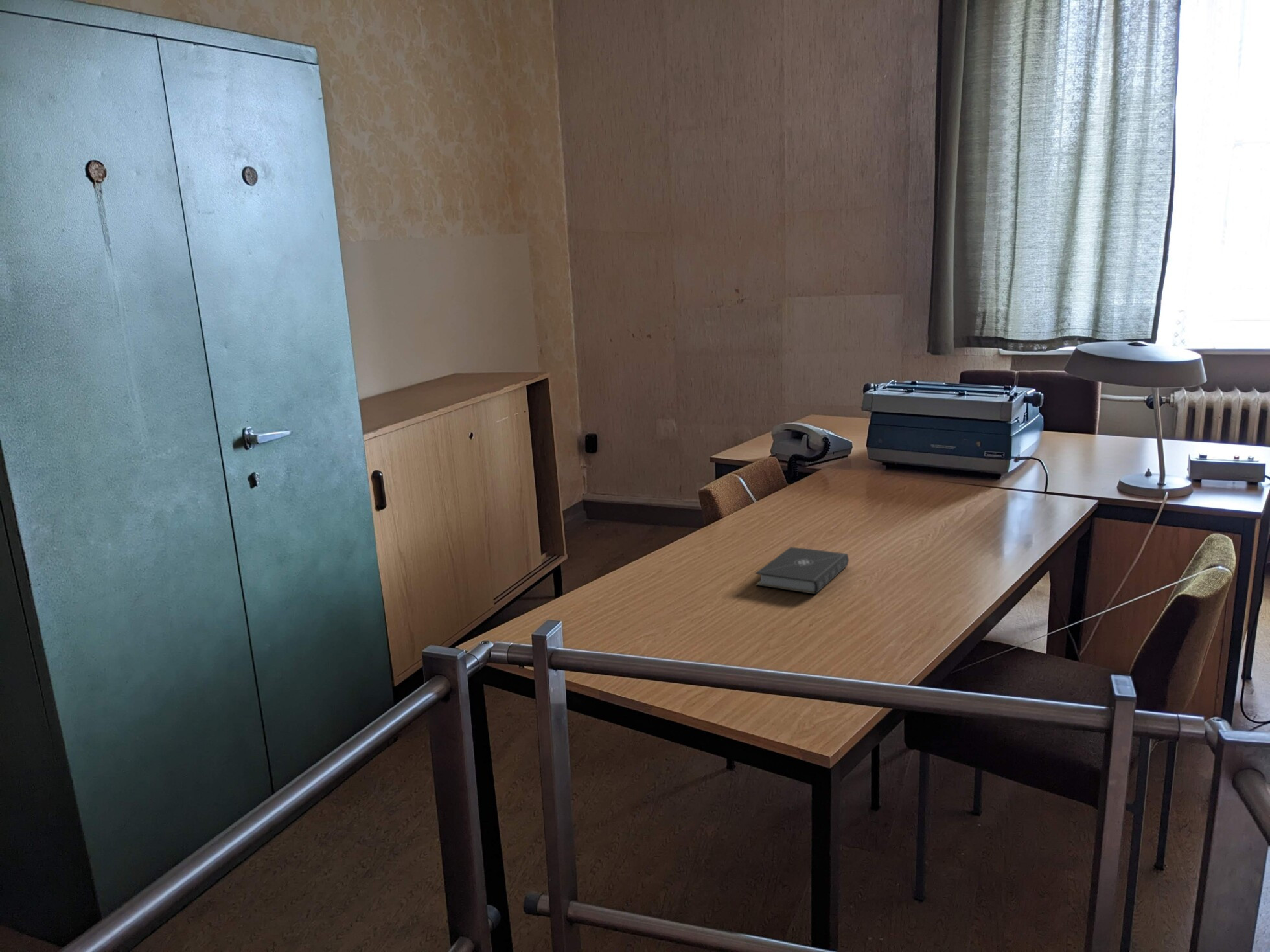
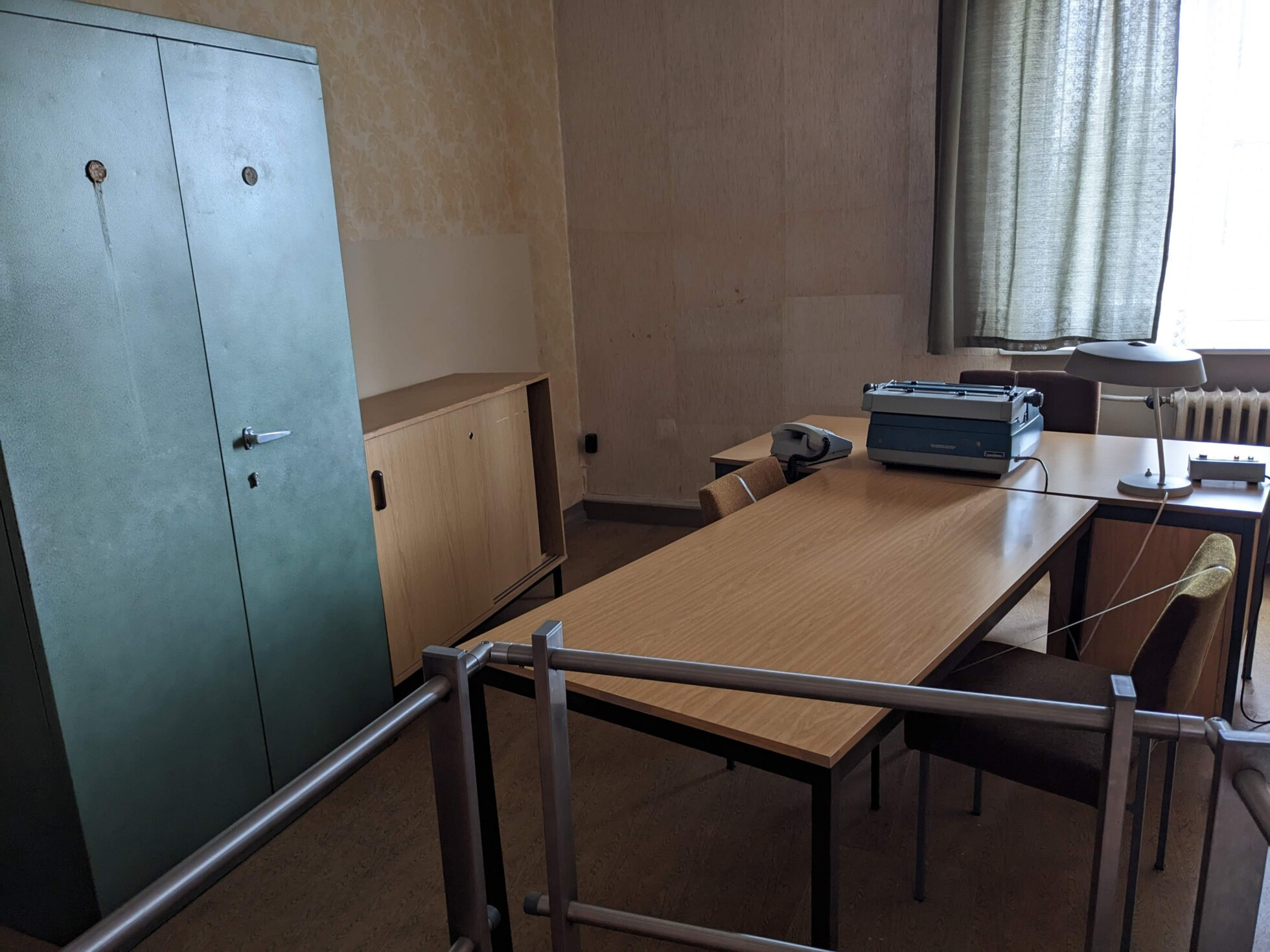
- book [755,547,849,595]
